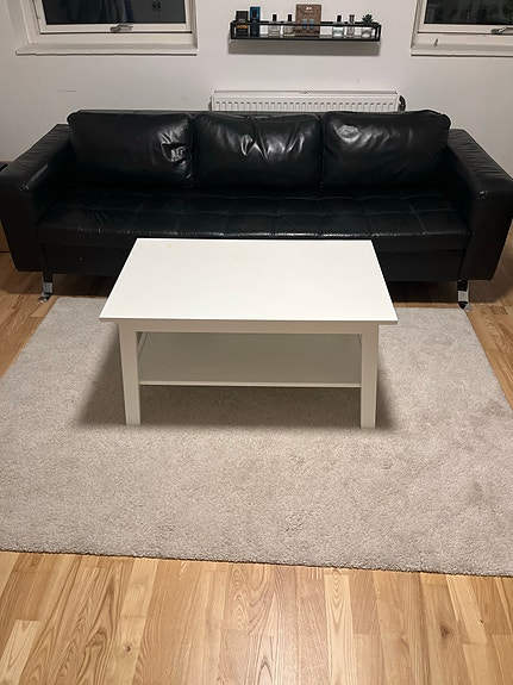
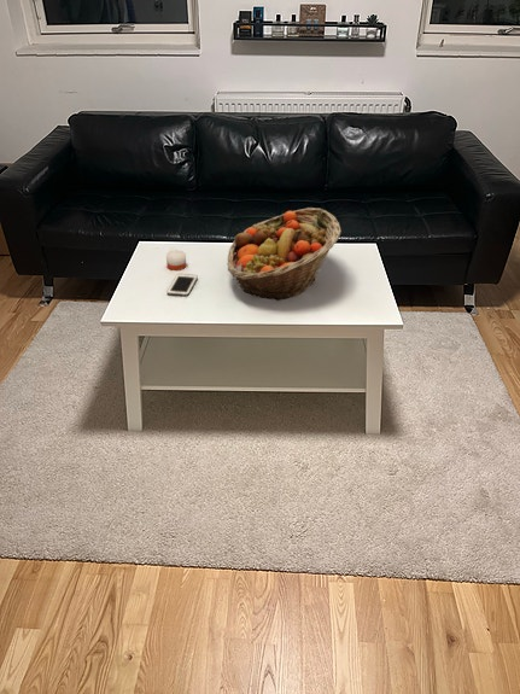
+ fruit basket [226,206,343,302]
+ cell phone [166,273,199,297]
+ candle [165,249,187,272]
